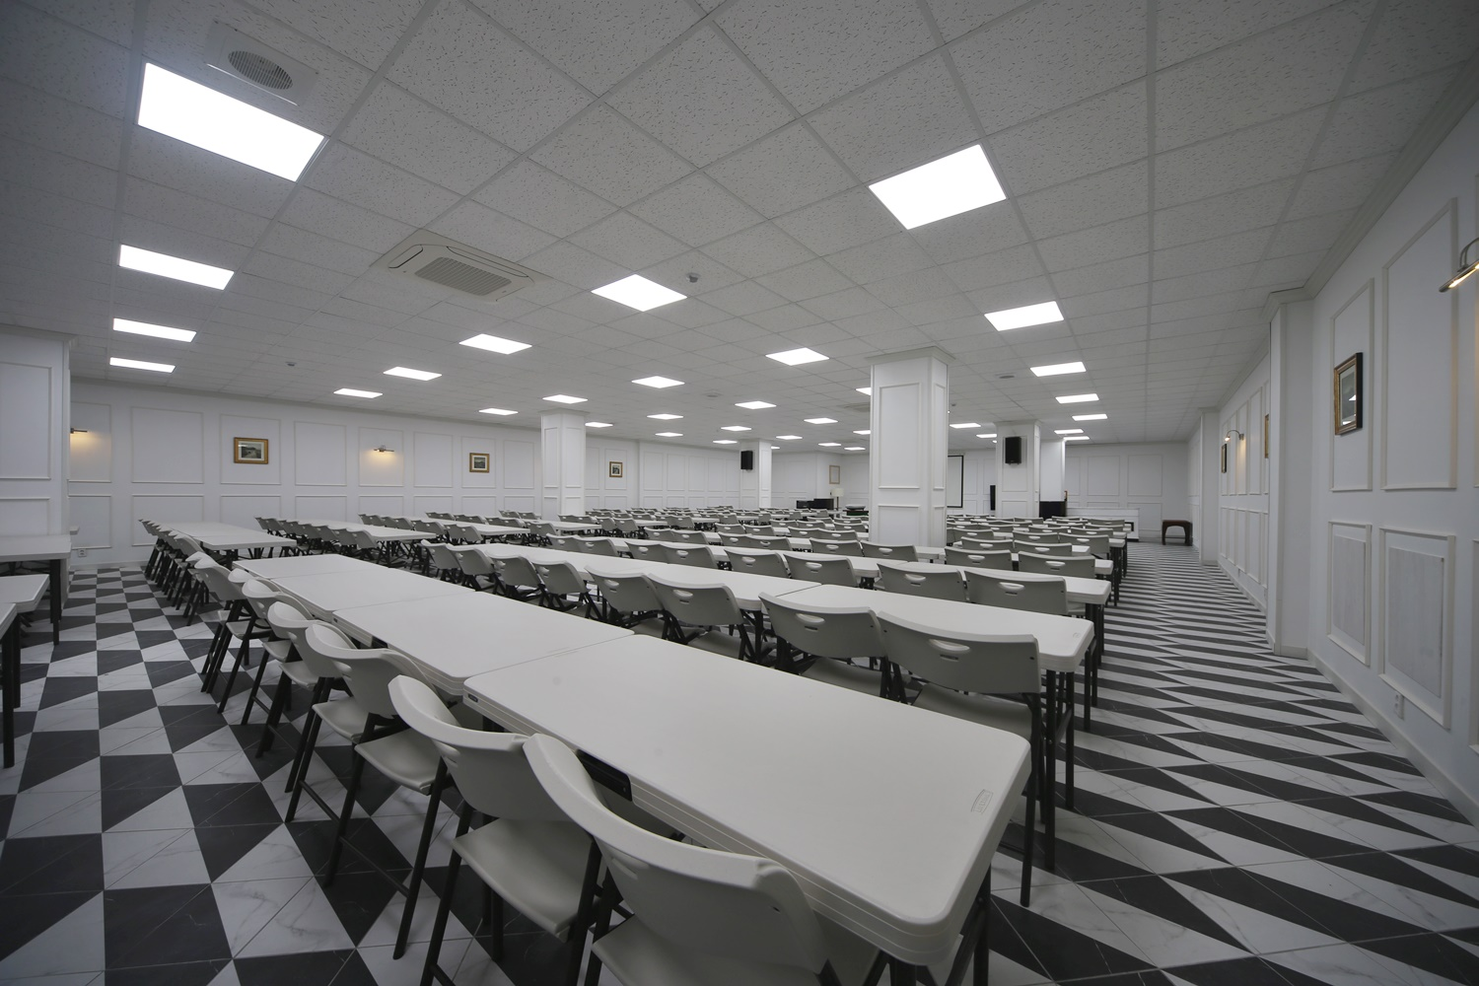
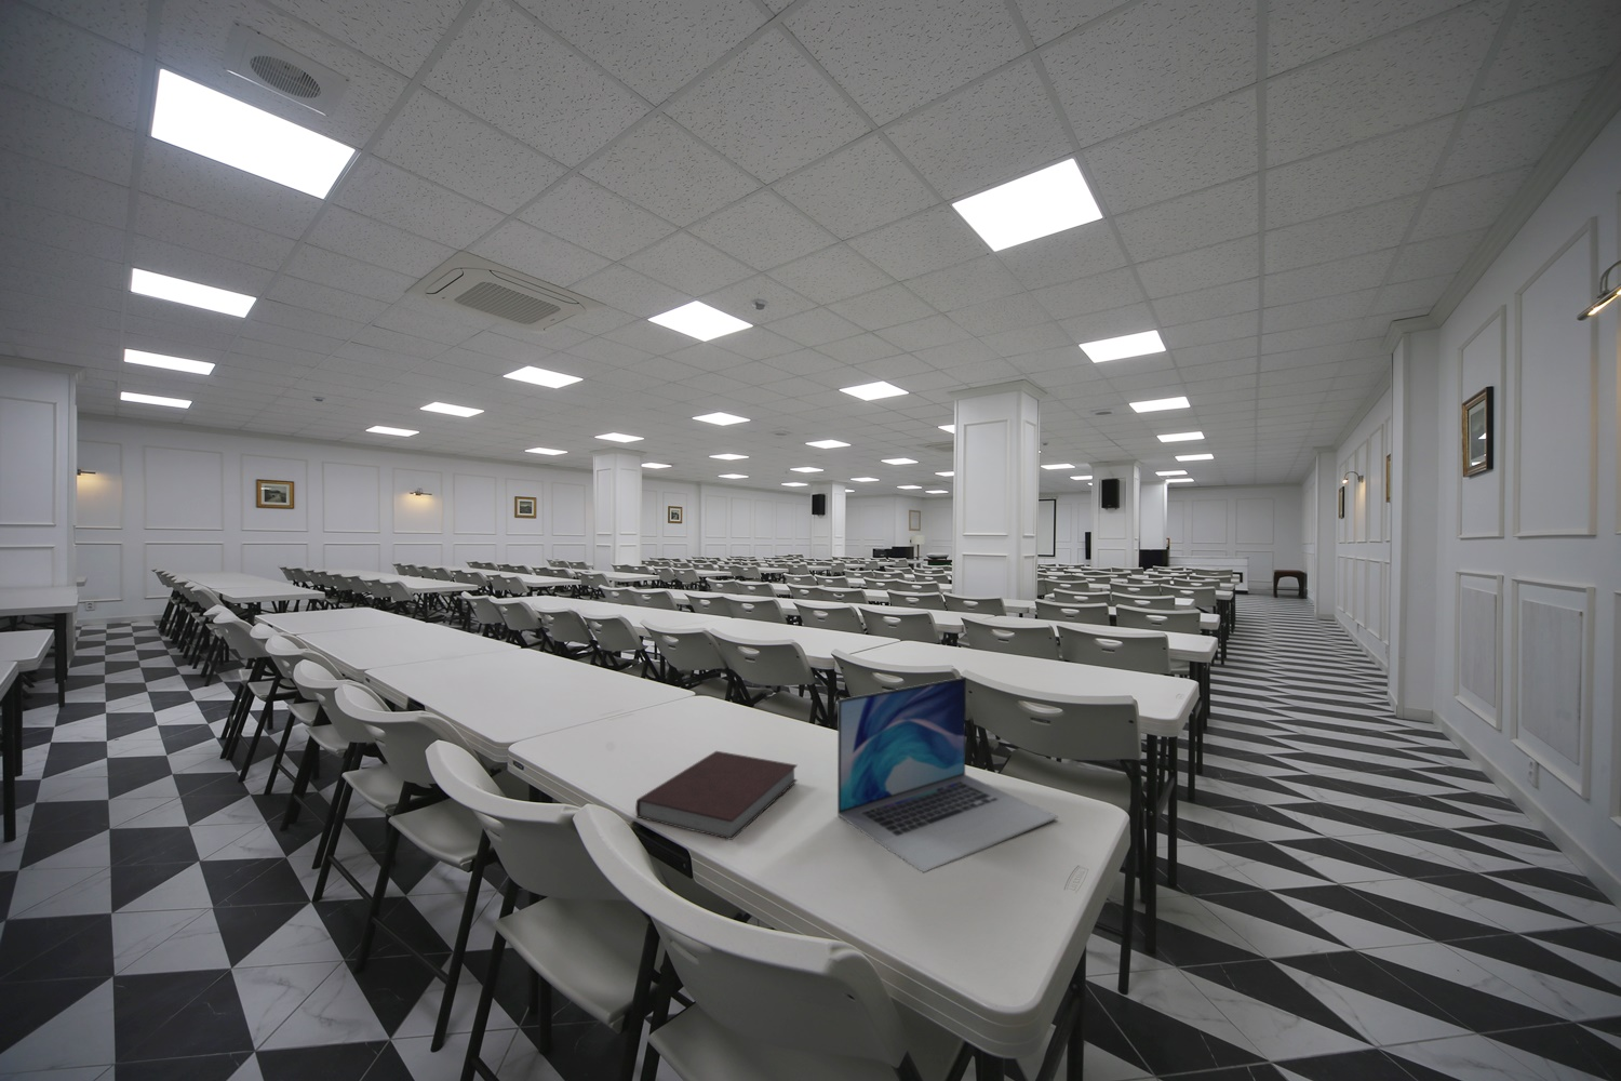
+ laptop [837,676,1059,873]
+ notebook [634,750,798,841]
